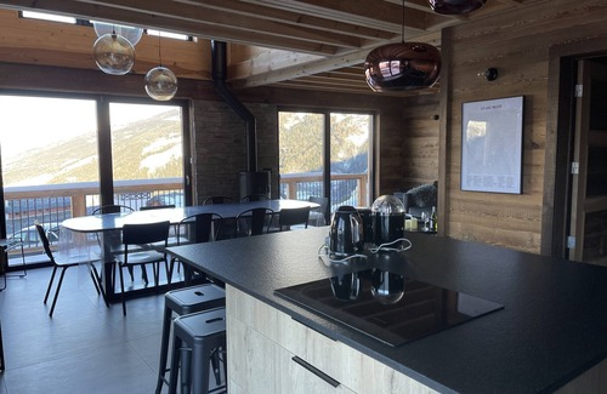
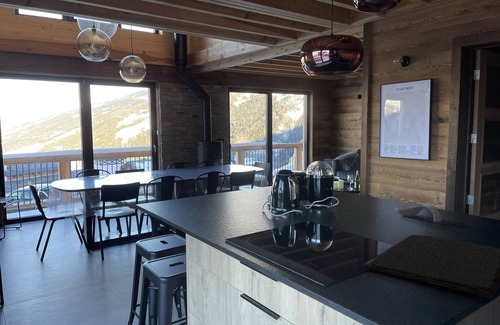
+ spoon rest [394,204,443,223]
+ cutting board [363,234,500,299]
